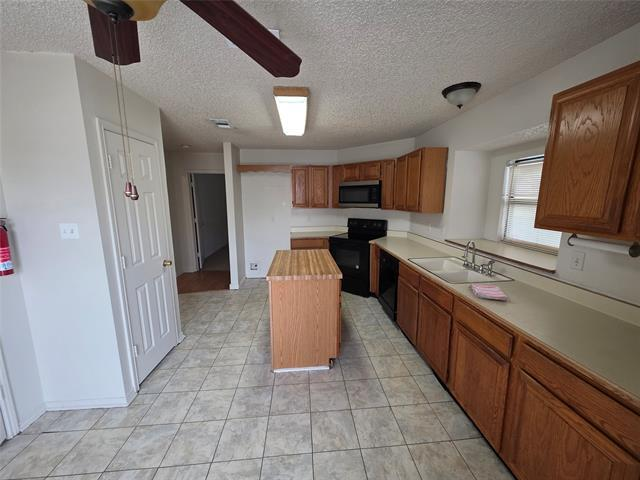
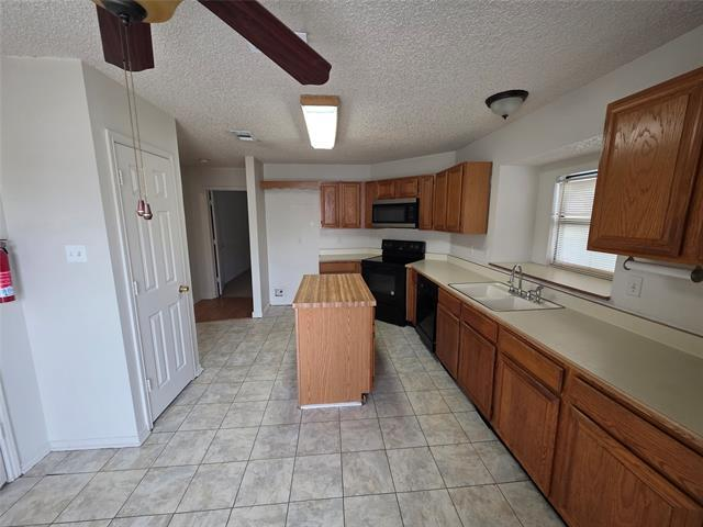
- dish towel [469,283,509,302]
